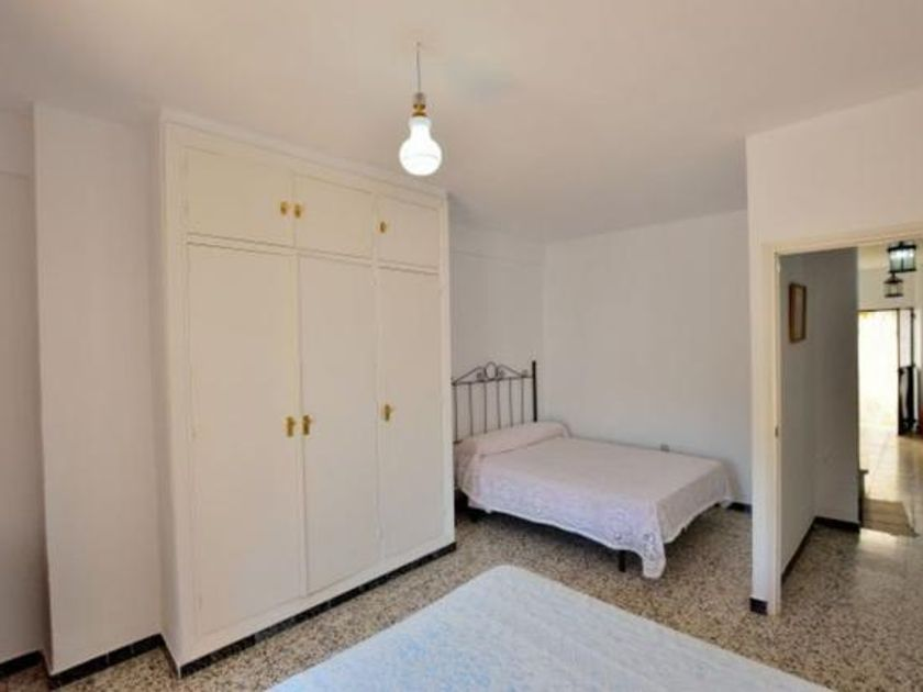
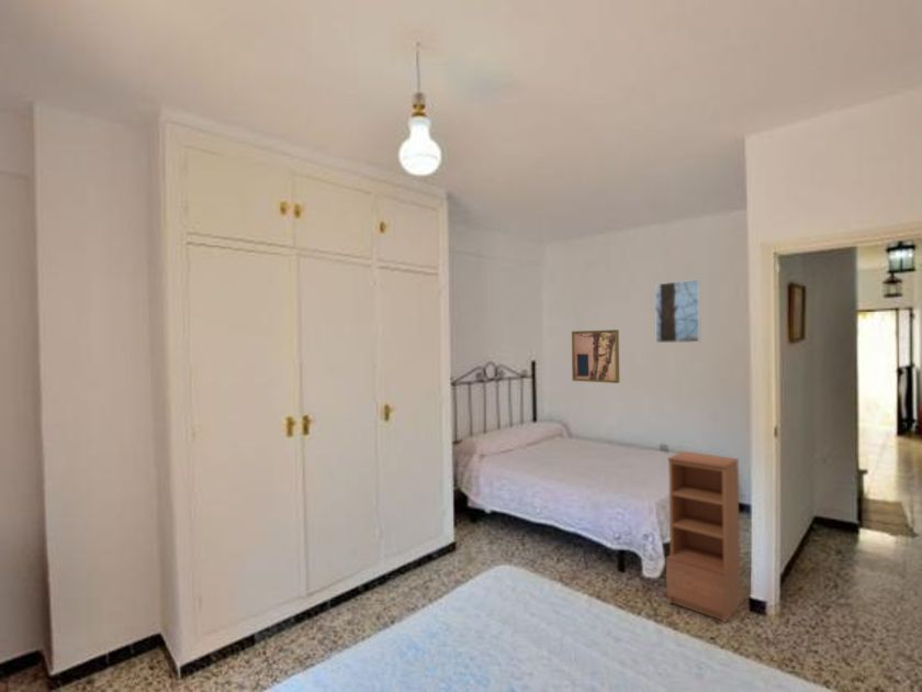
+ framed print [654,279,701,344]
+ bookcase [665,450,741,624]
+ wall art [571,328,620,384]
